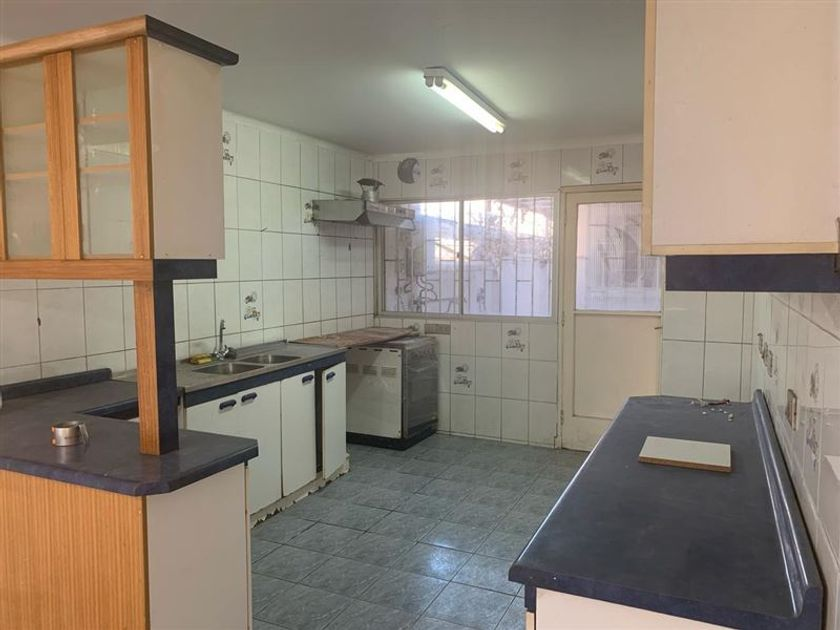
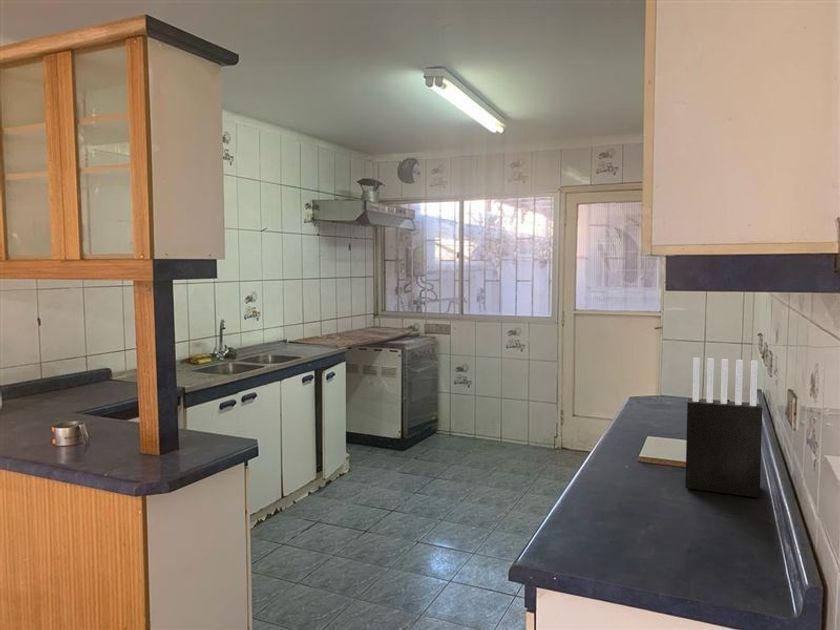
+ knife block [684,357,763,499]
